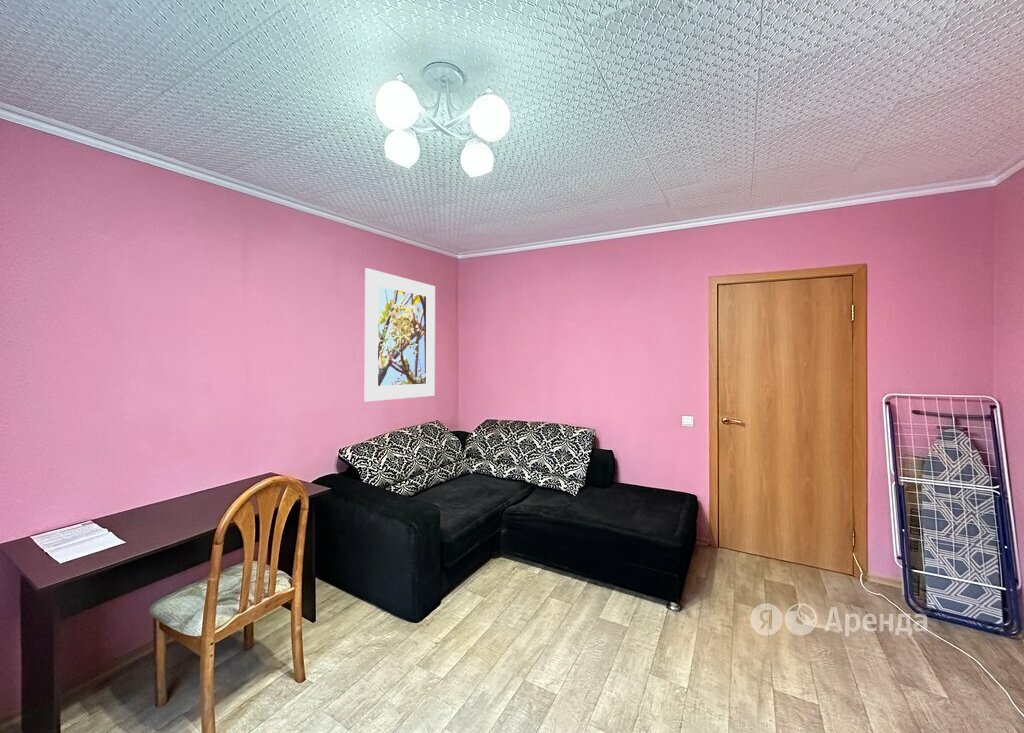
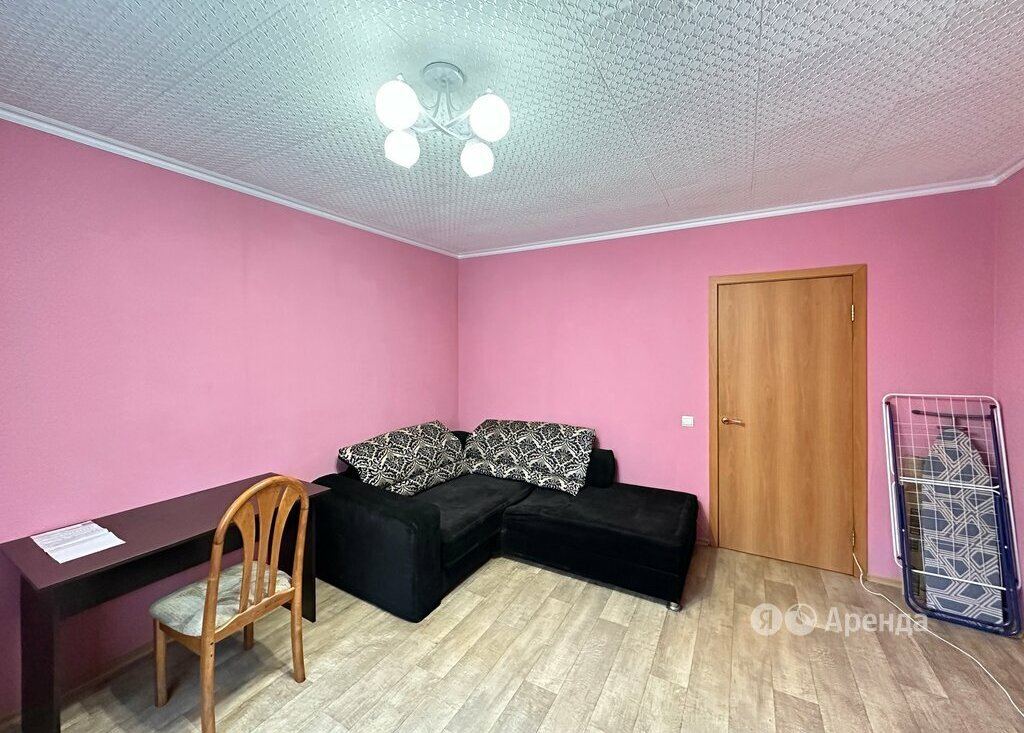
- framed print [364,267,436,402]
